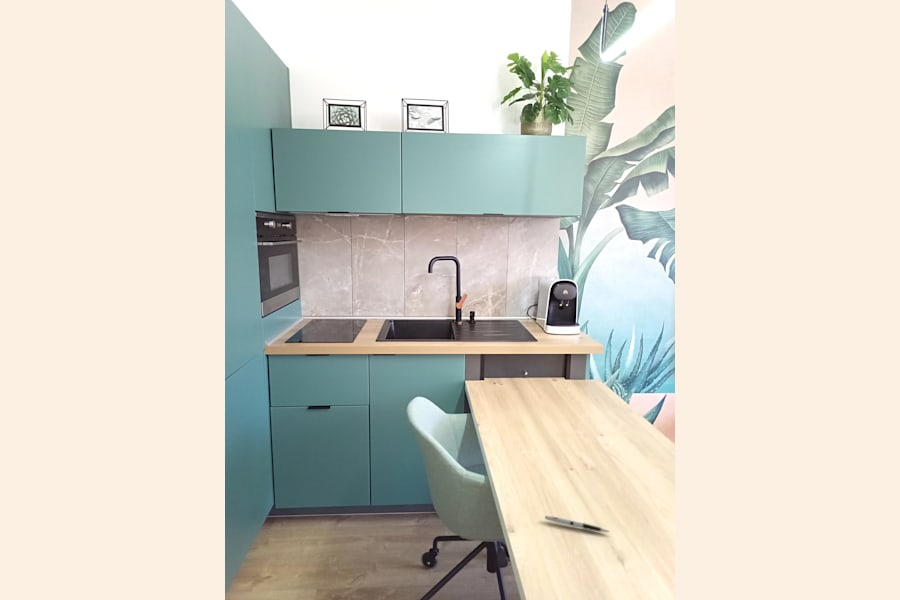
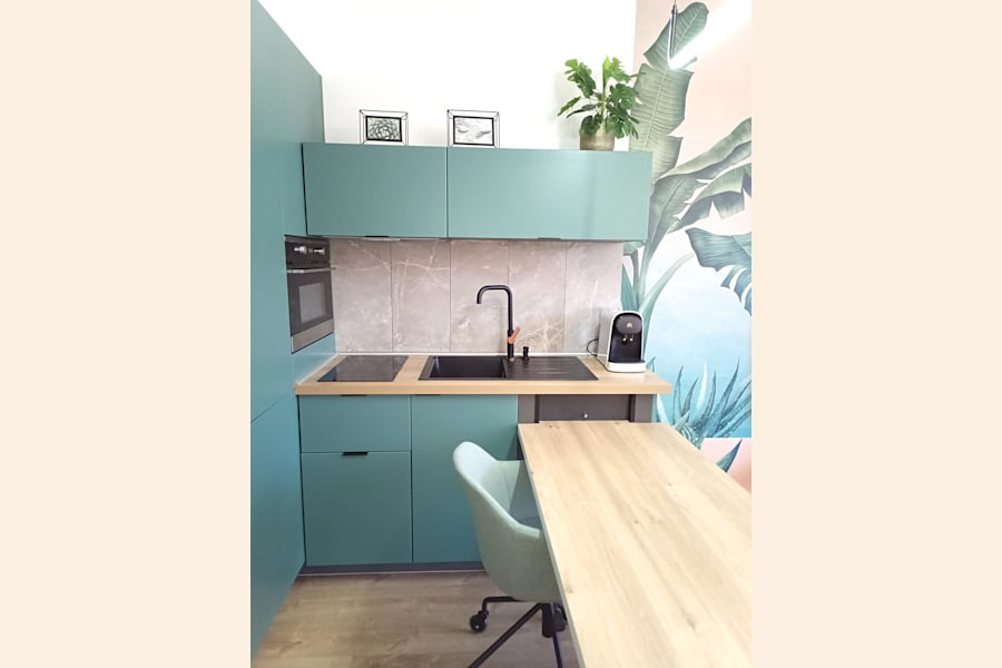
- pen [544,515,610,533]
